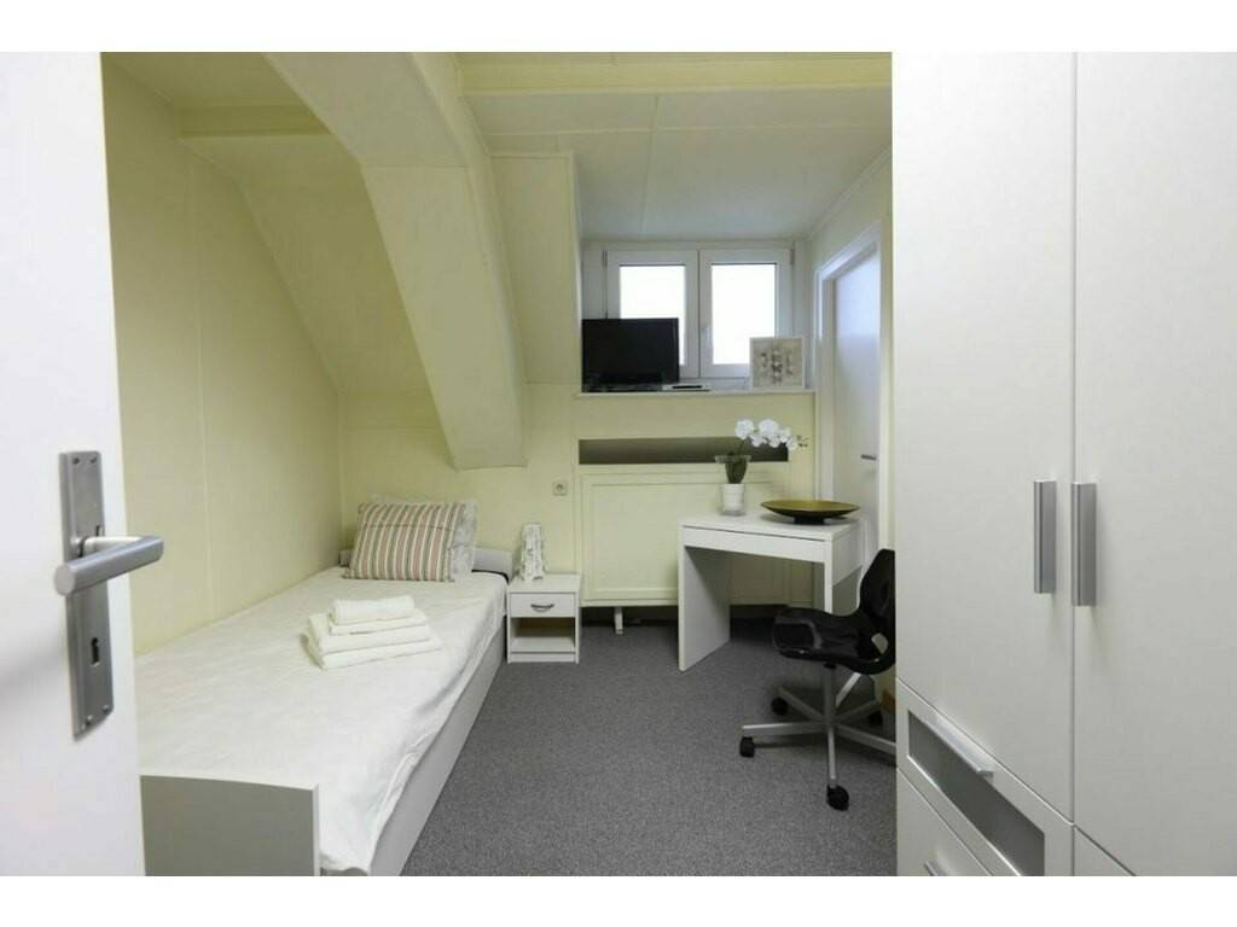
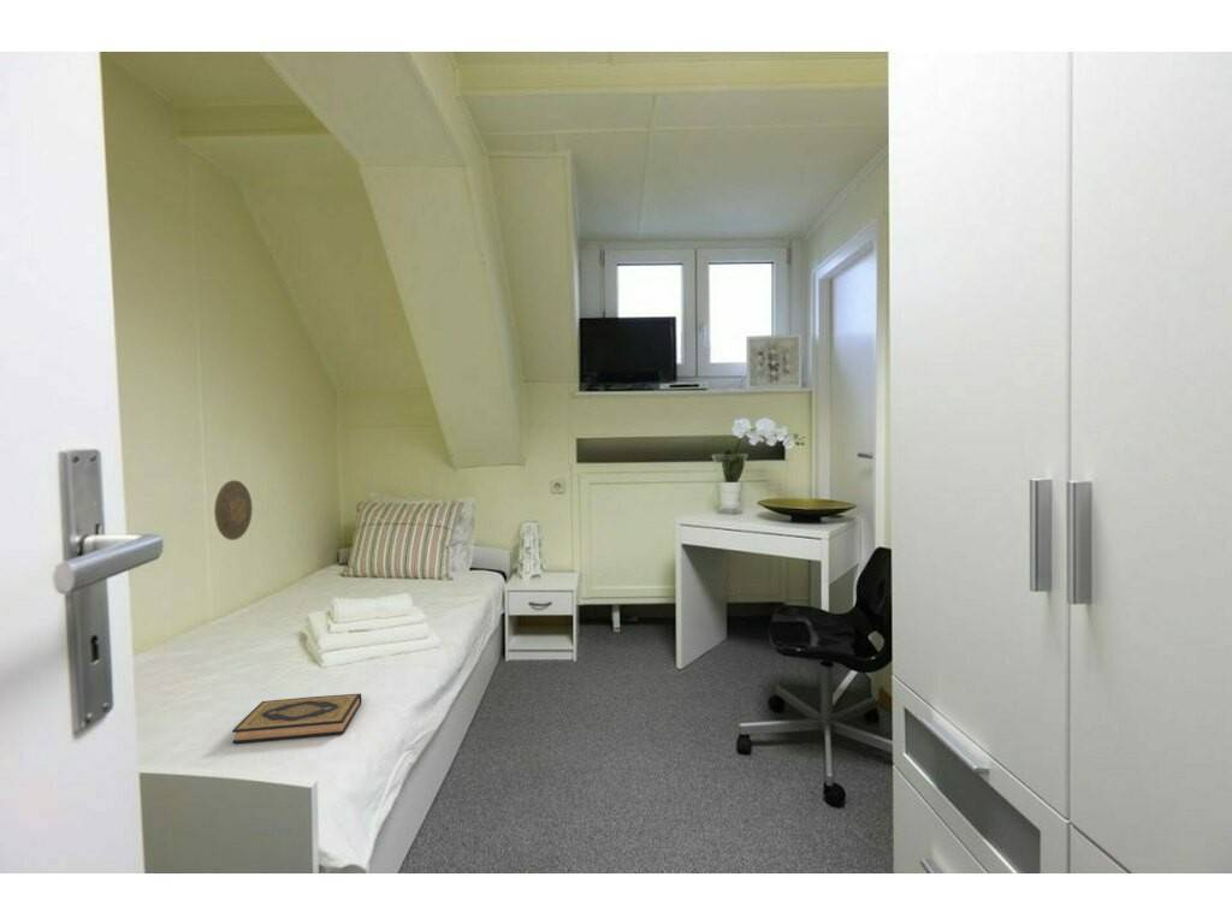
+ decorative plate [213,479,254,541]
+ hardback book [231,692,362,745]
